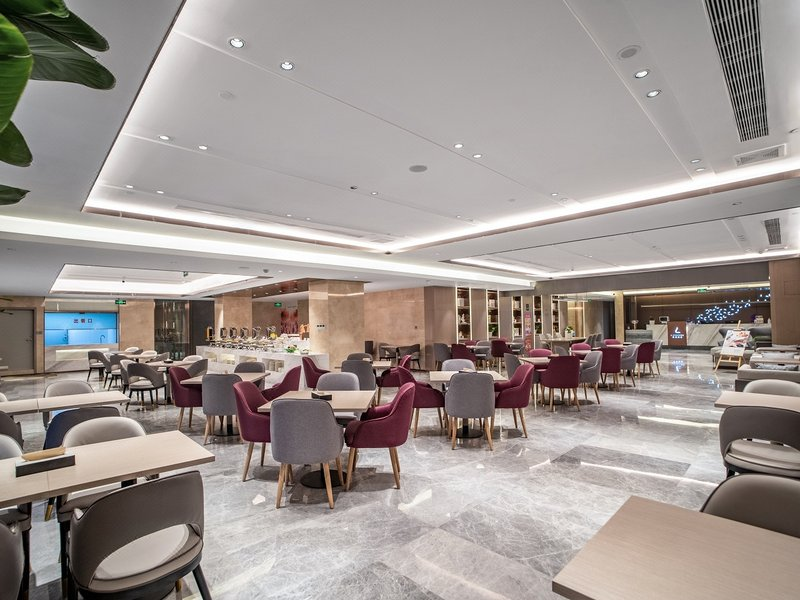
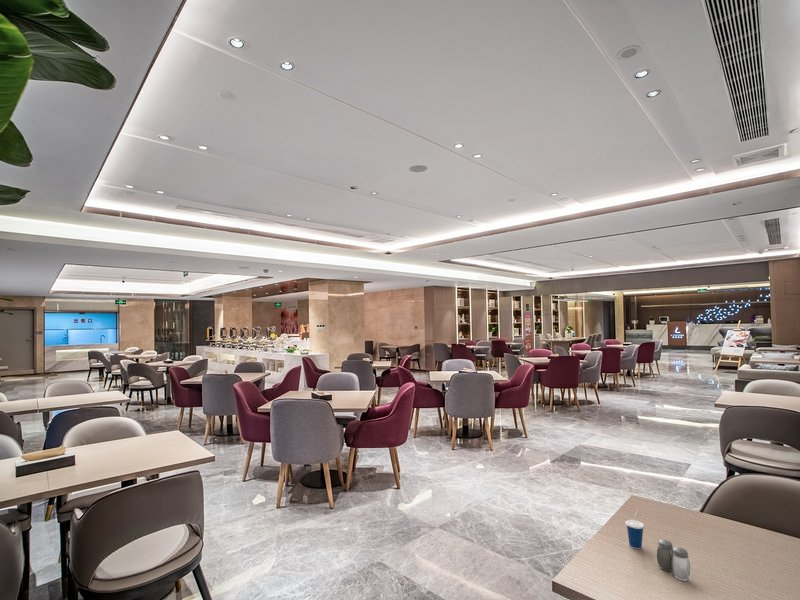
+ cup [625,509,645,550]
+ salt and pepper shaker [656,538,691,582]
